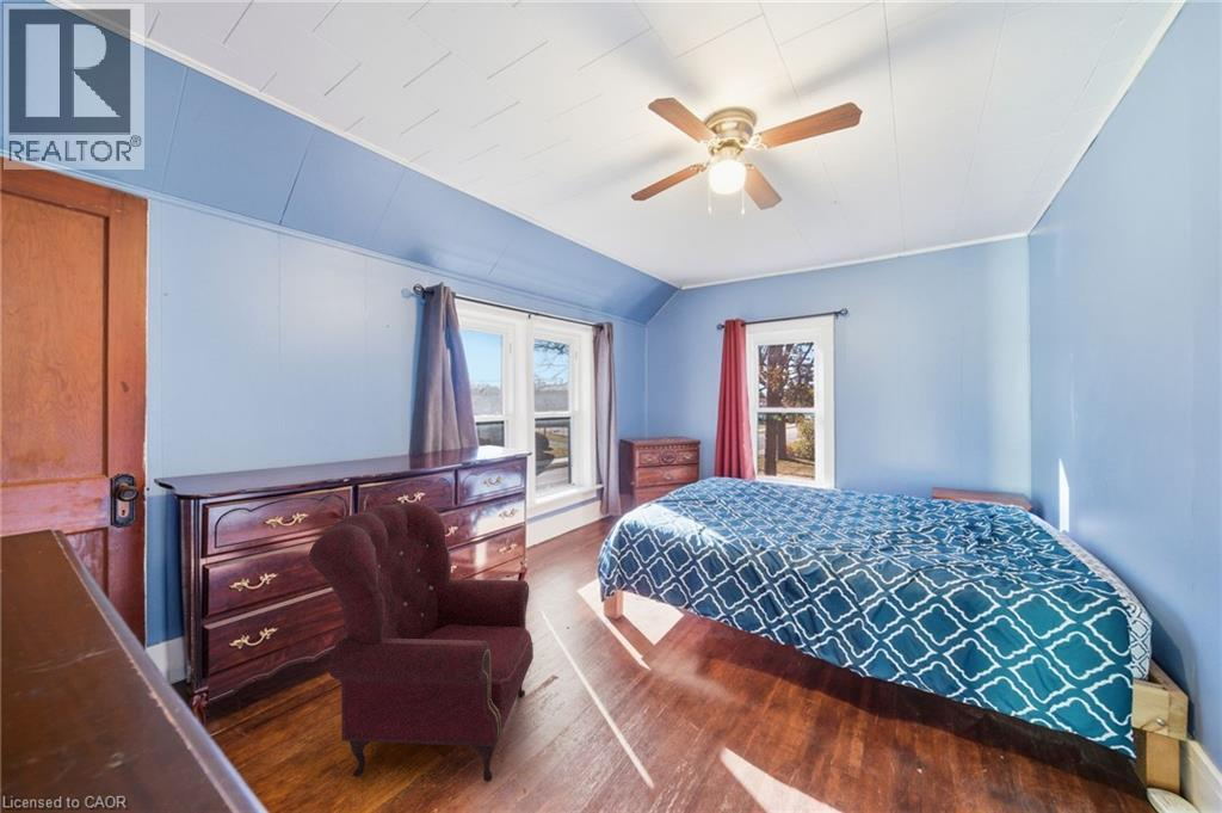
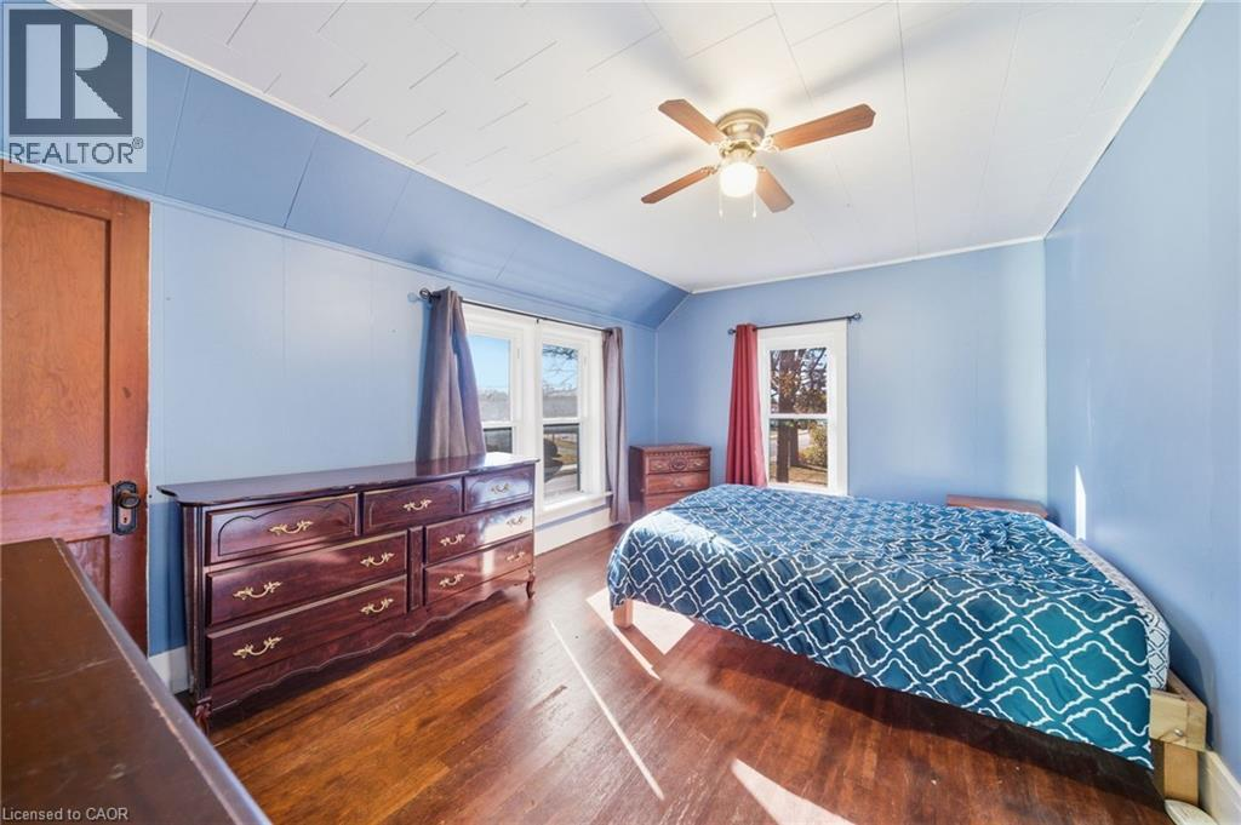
- armchair [308,501,535,783]
